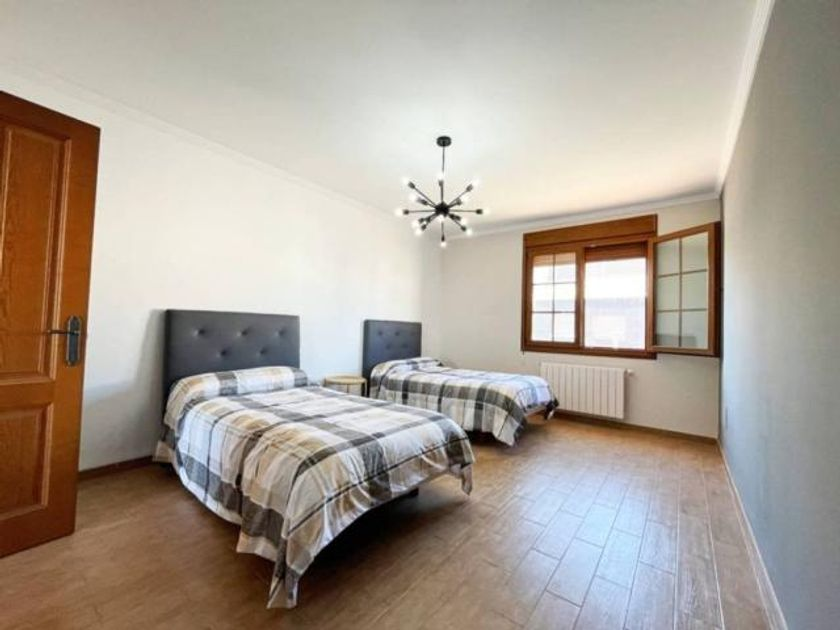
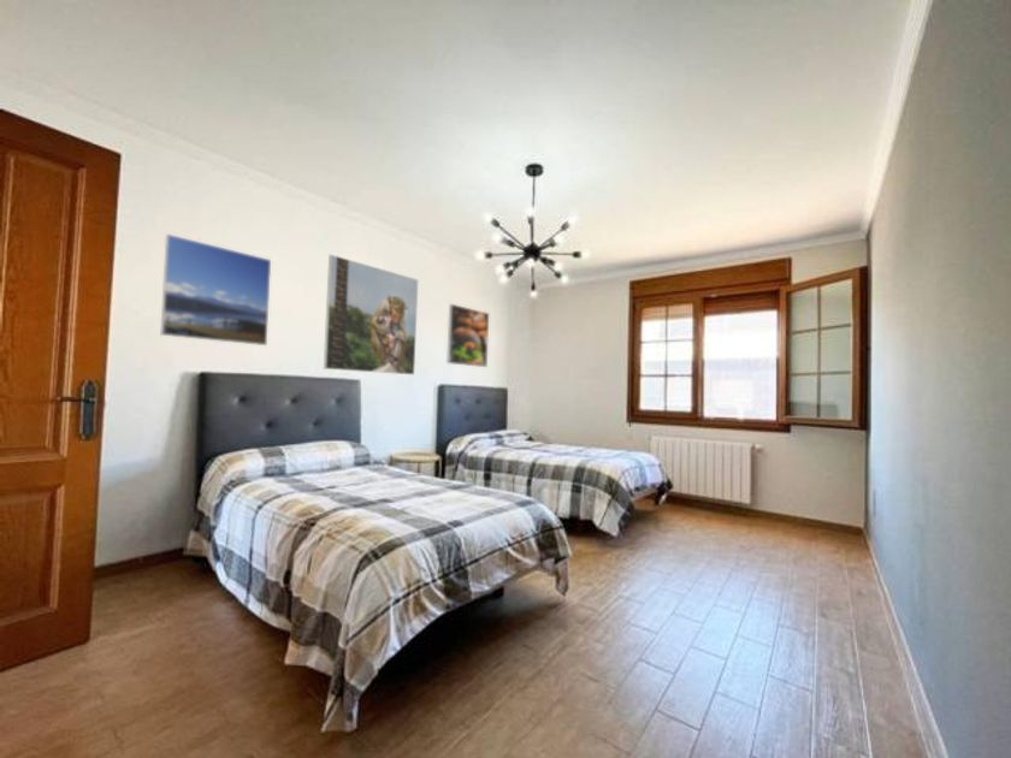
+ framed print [445,303,490,368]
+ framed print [159,233,272,347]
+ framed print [323,254,419,375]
